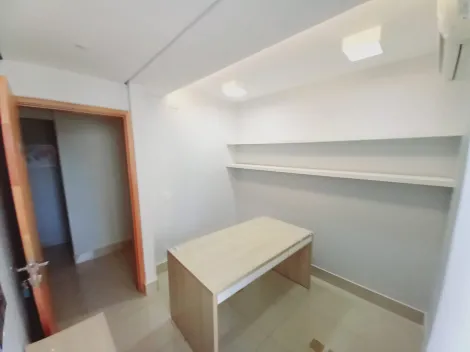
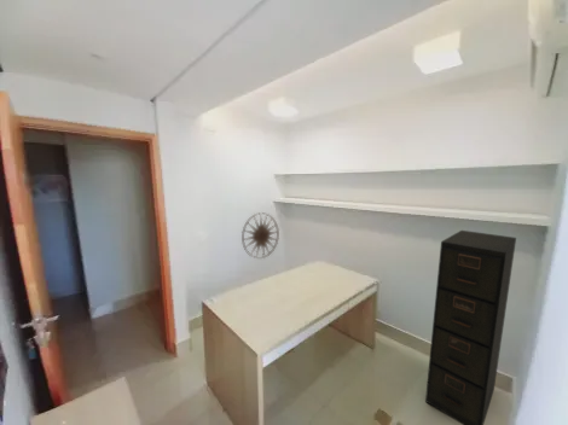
+ wall art [240,211,280,260]
+ filing cabinet [424,229,517,425]
